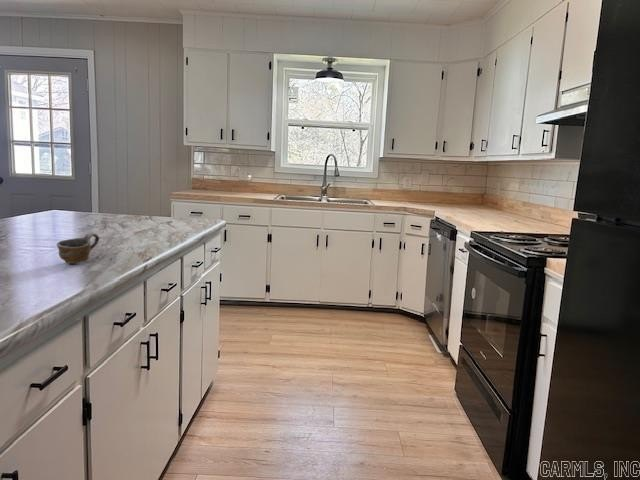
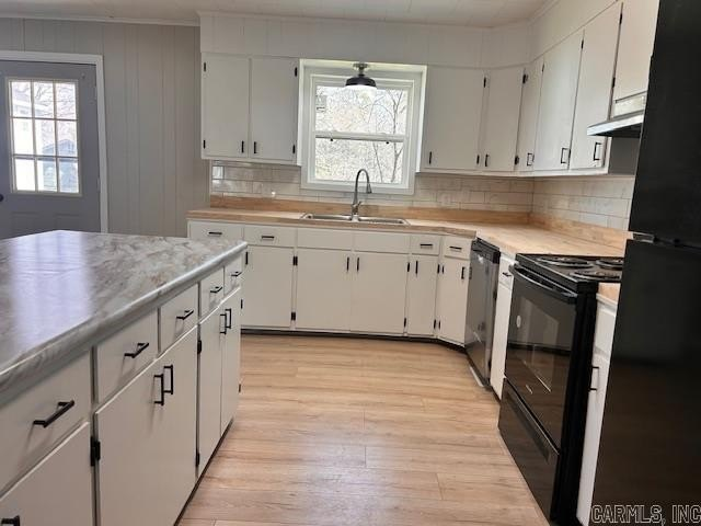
- cup [56,231,100,265]
